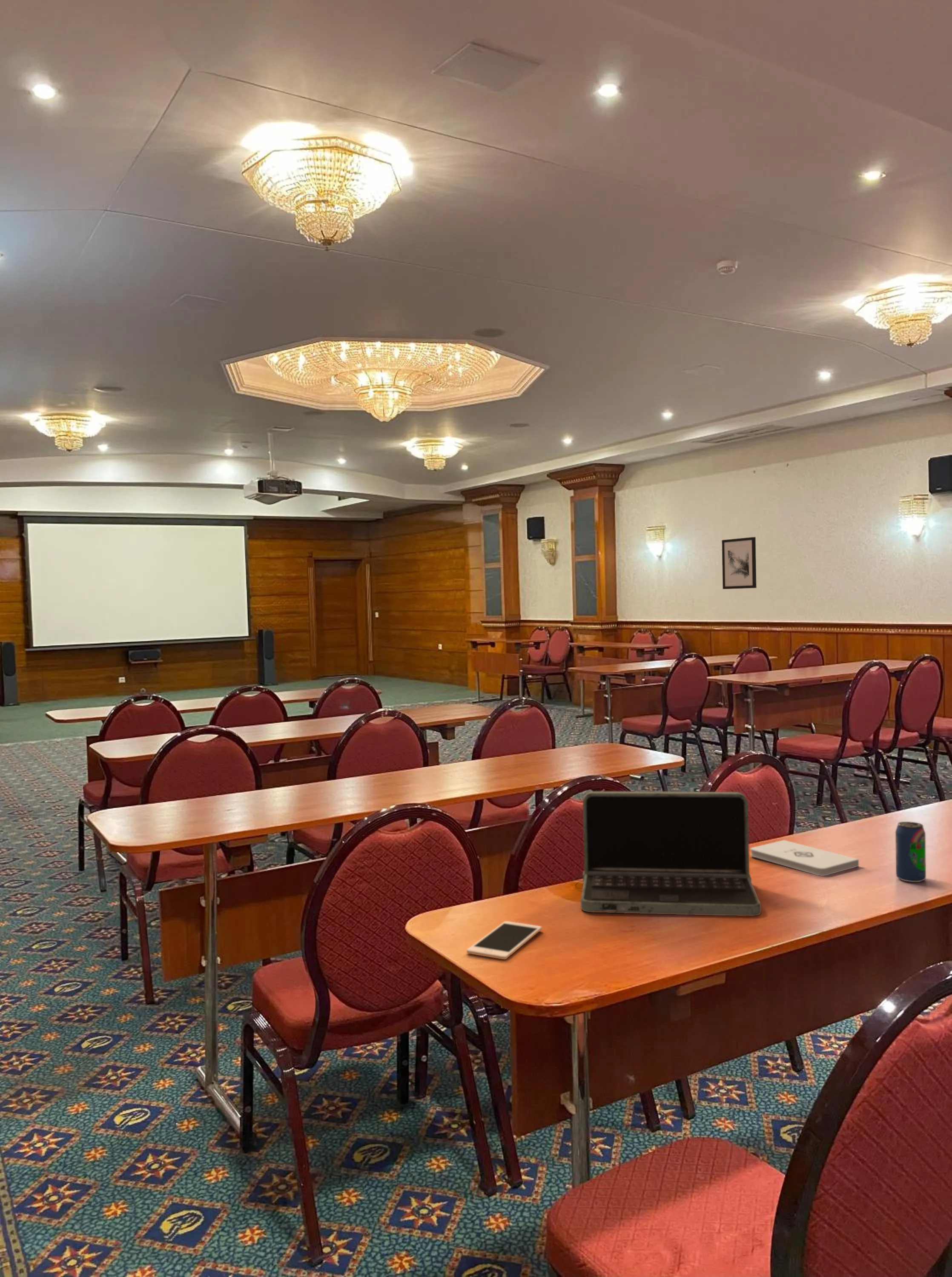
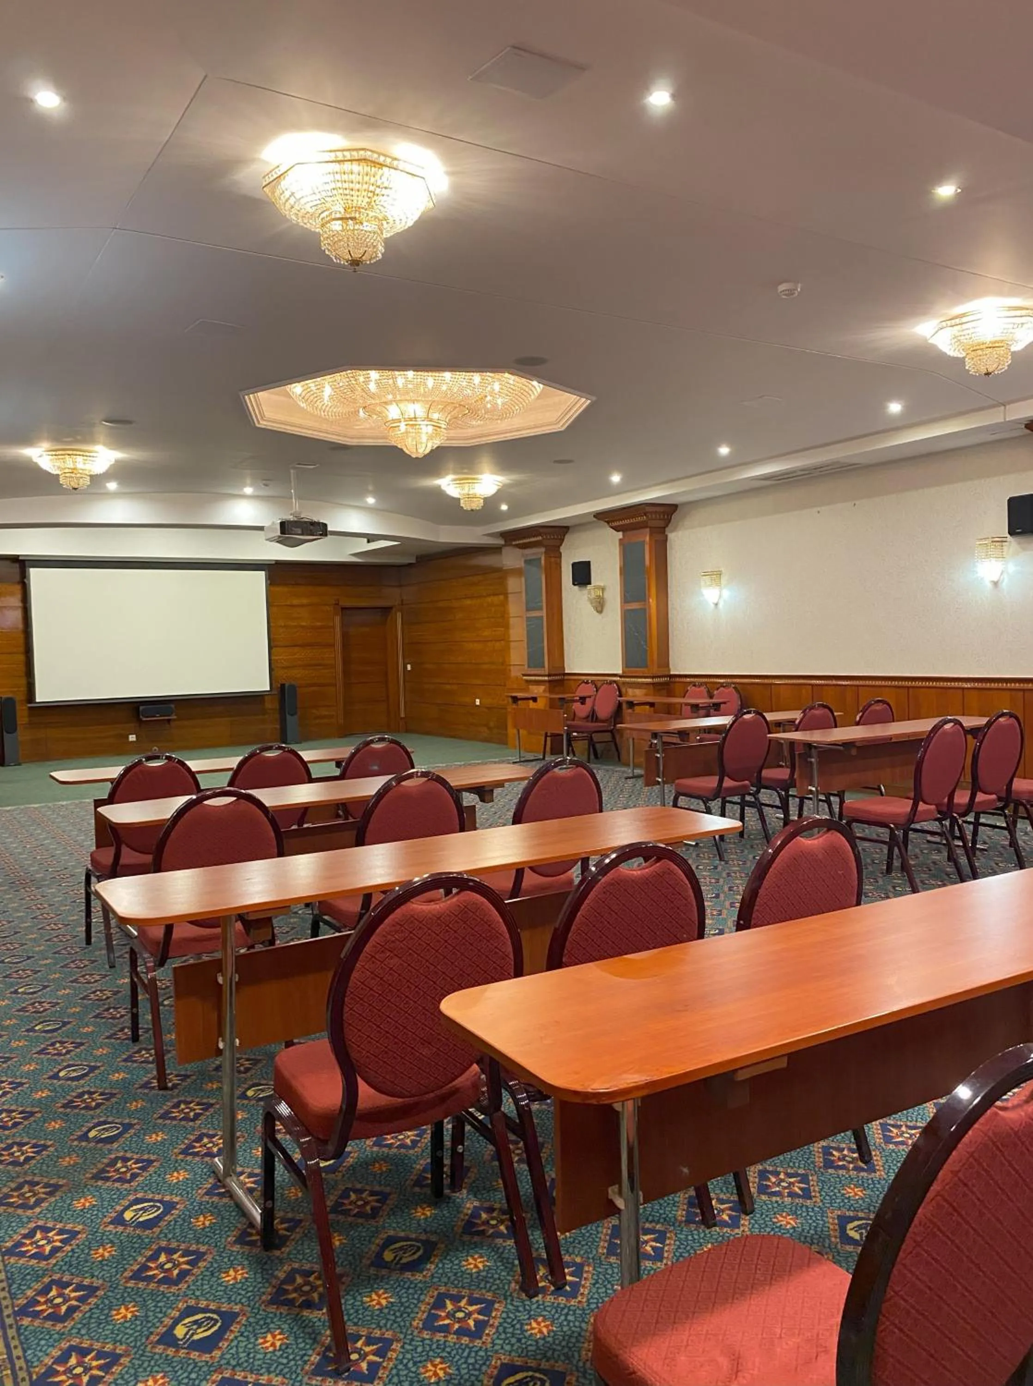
- laptop [572,791,761,916]
- wall art [721,537,757,590]
- notepad [750,839,859,876]
- beverage can [895,821,926,882]
- cell phone [466,921,542,960]
